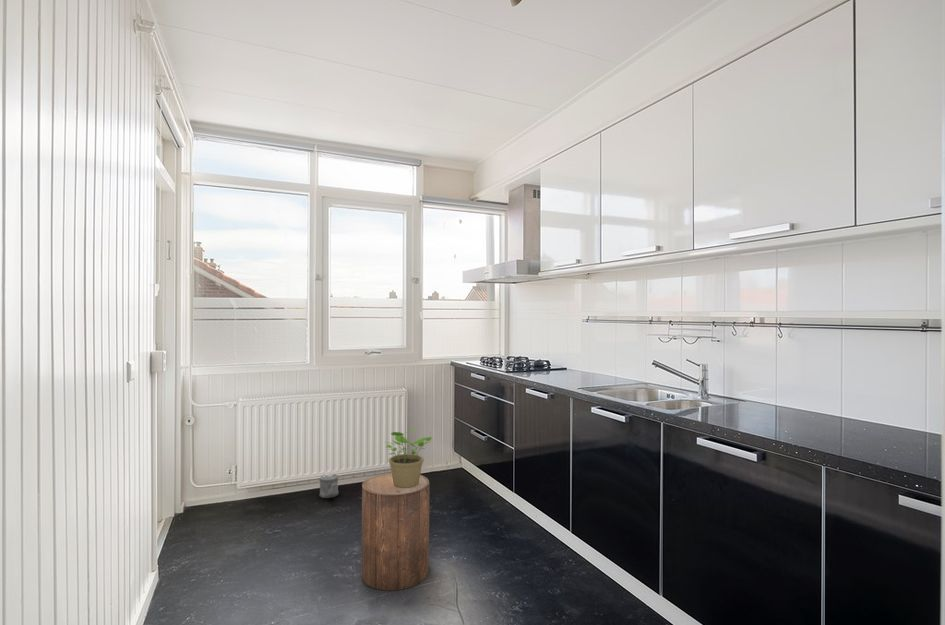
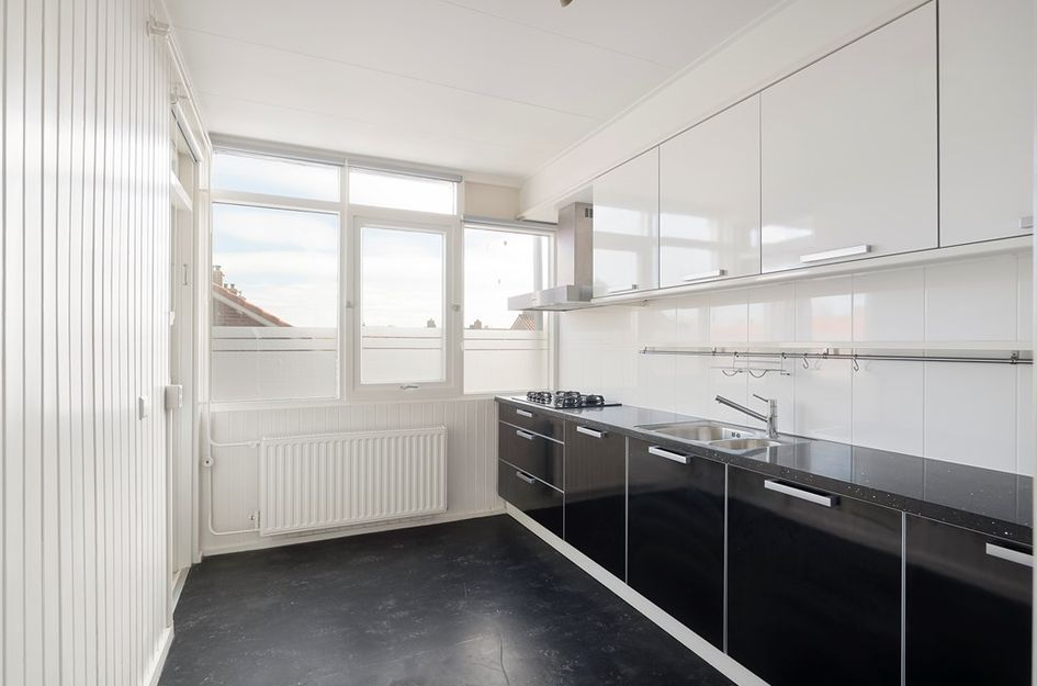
- stool [361,472,430,592]
- potted plant [385,427,433,488]
- watering can [318,473,340,499]
